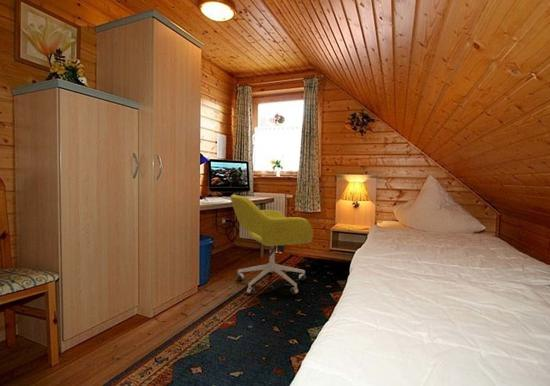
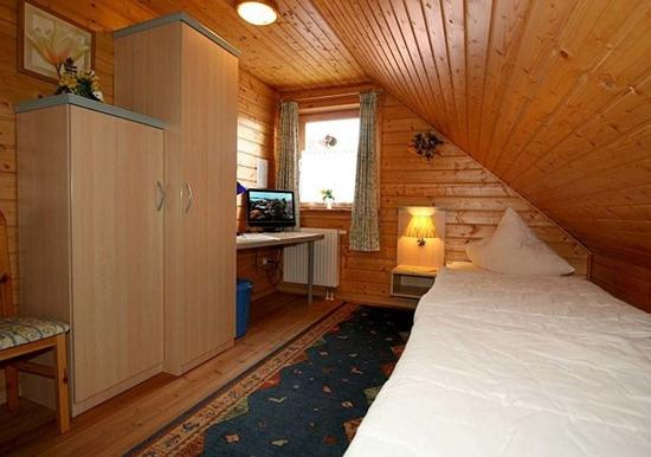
- office chair [230,193,314,296]
